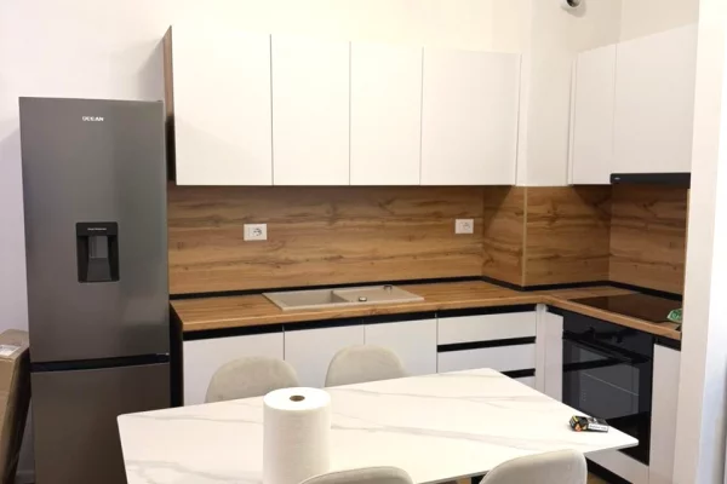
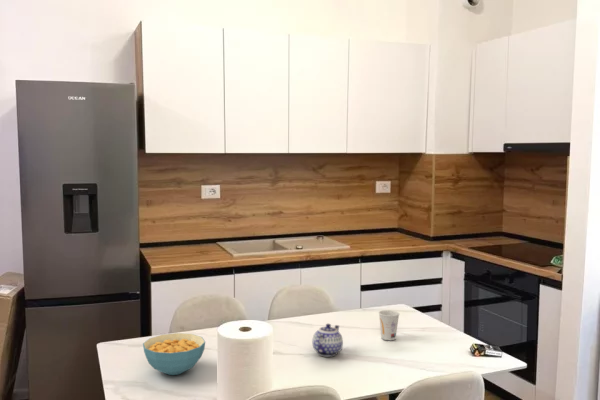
+ cup [378,309,400,341]
+ teapot [312,323,344,358]
+ cereal bowl [142,332,206,376]
